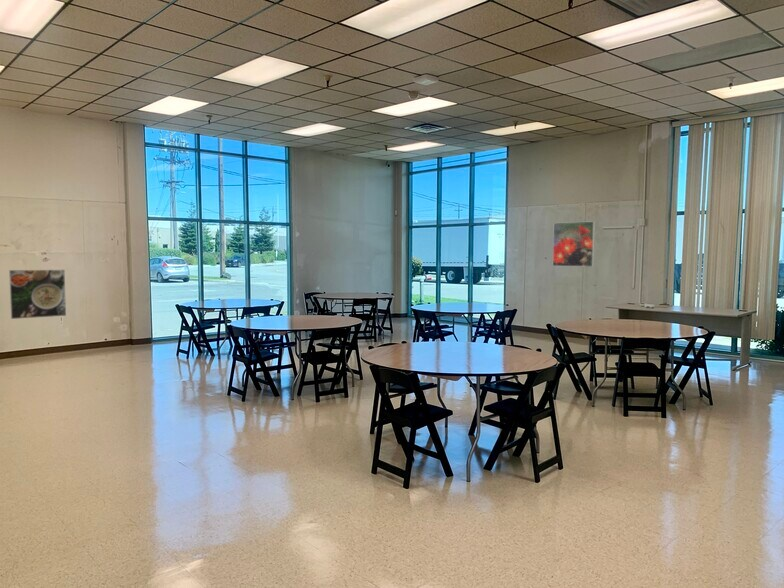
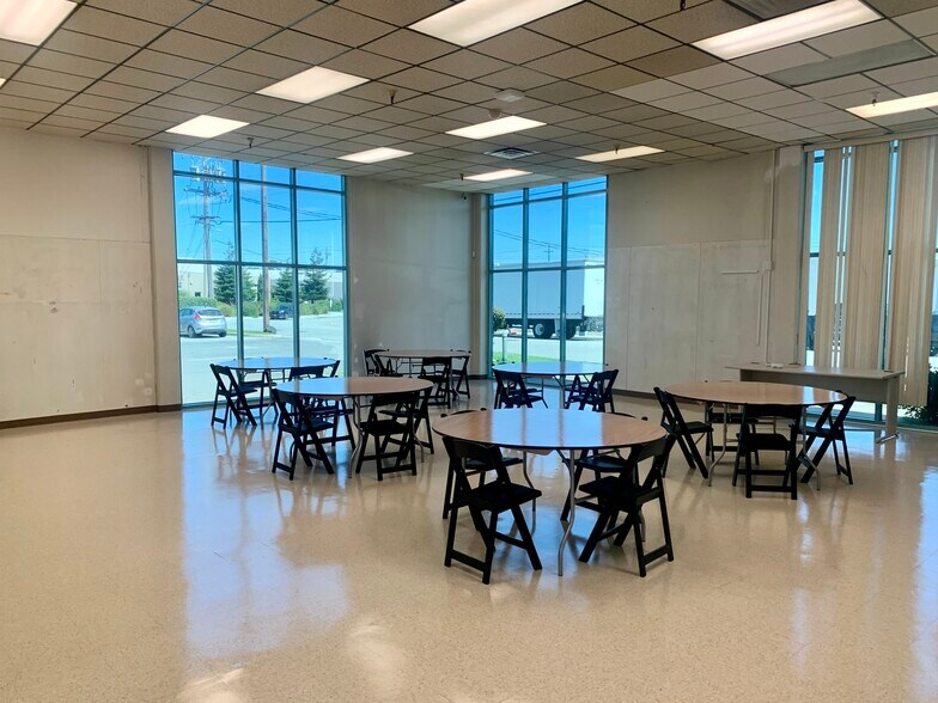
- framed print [8,269,67,320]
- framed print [552,220,596,268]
